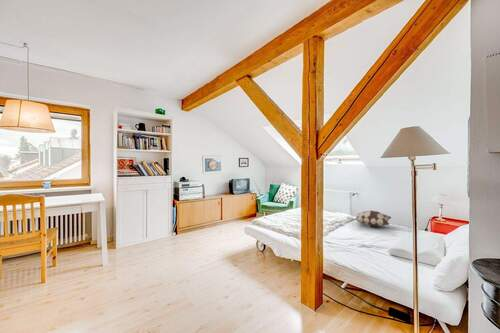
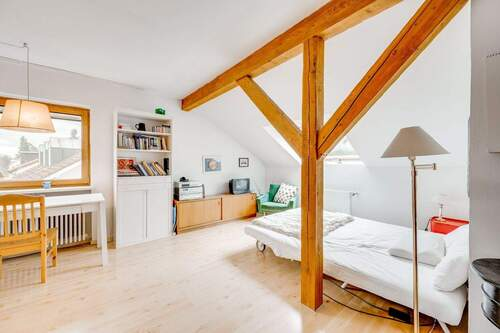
- decorative pillow [350,210,392,228]
